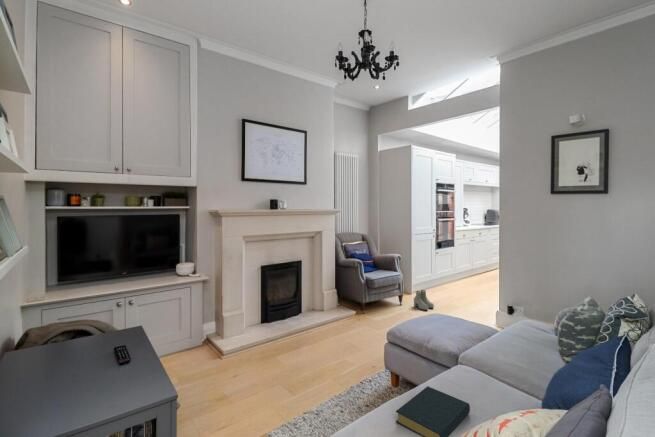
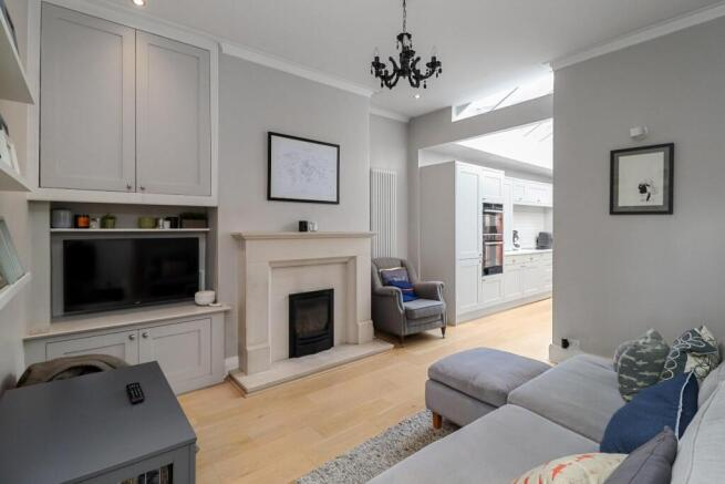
- boots [413,289,435,311]
- hardback book [395,385,471,437]
